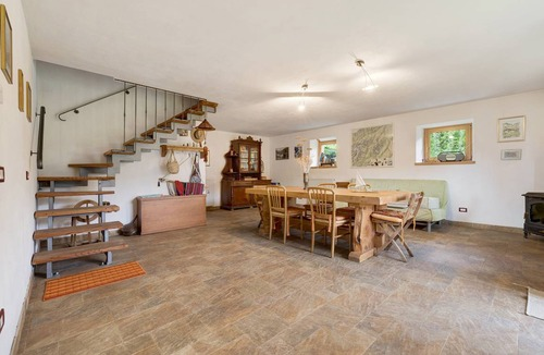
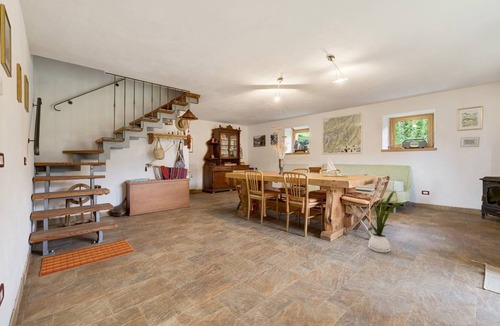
+ house plant [367,190,405,253]
